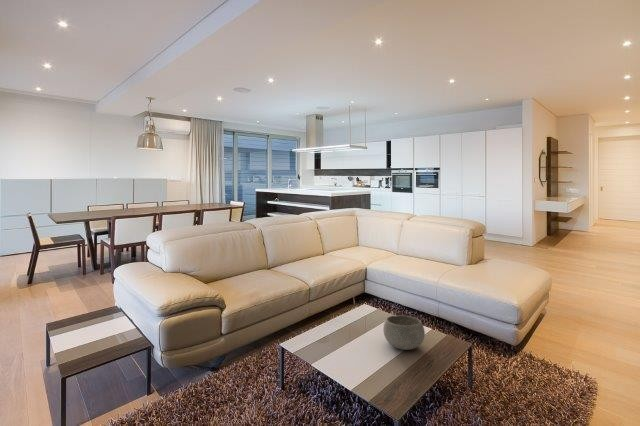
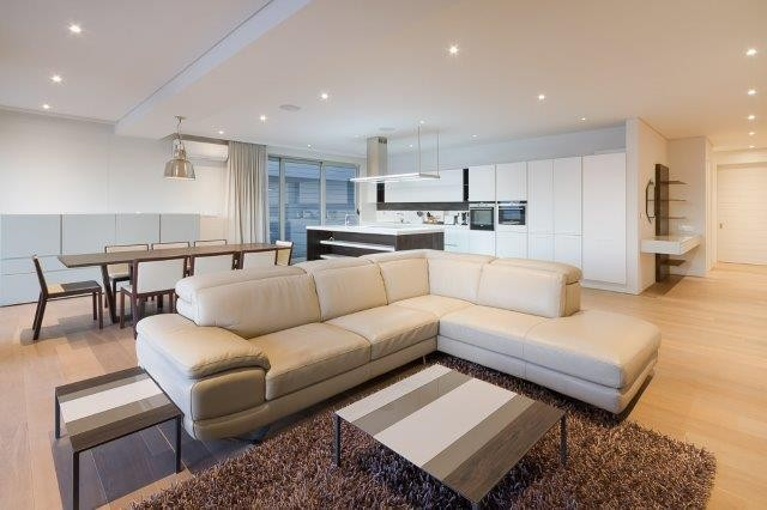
- bowl [382,314,426,351]
